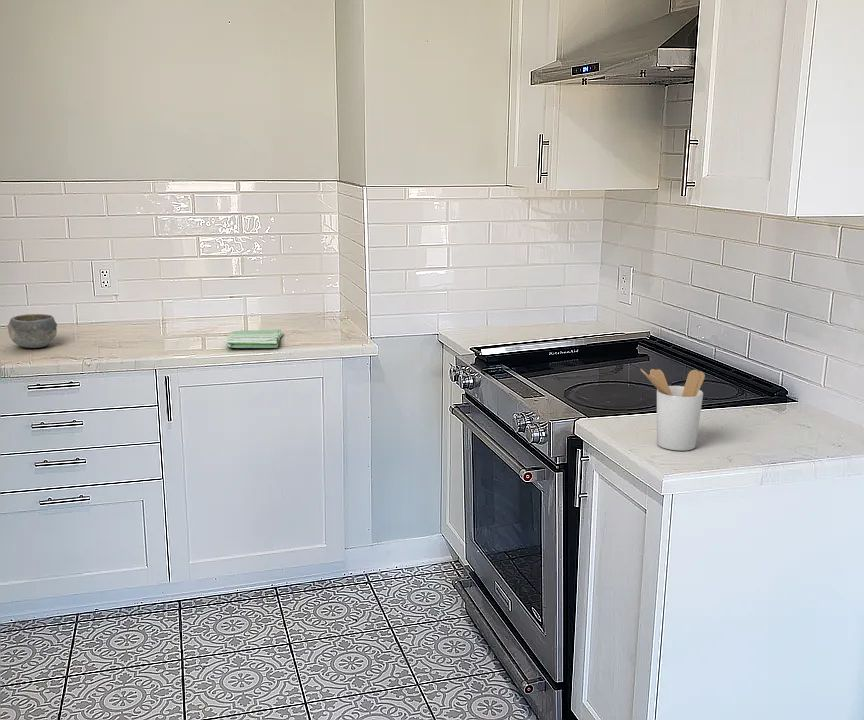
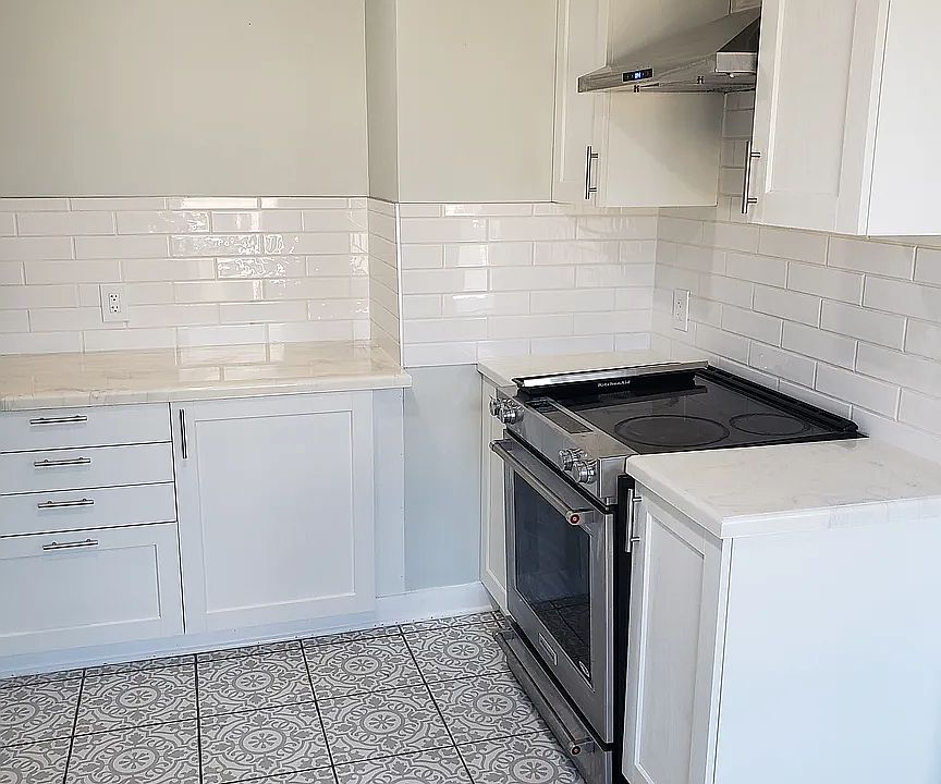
- dish towel [225,328,283,349]
- utensil holder [640,368,706,452]
- bowl [7,313,58,349]
